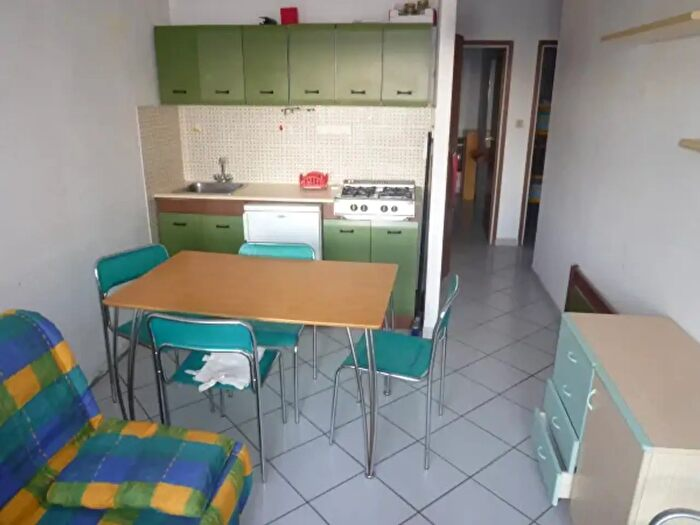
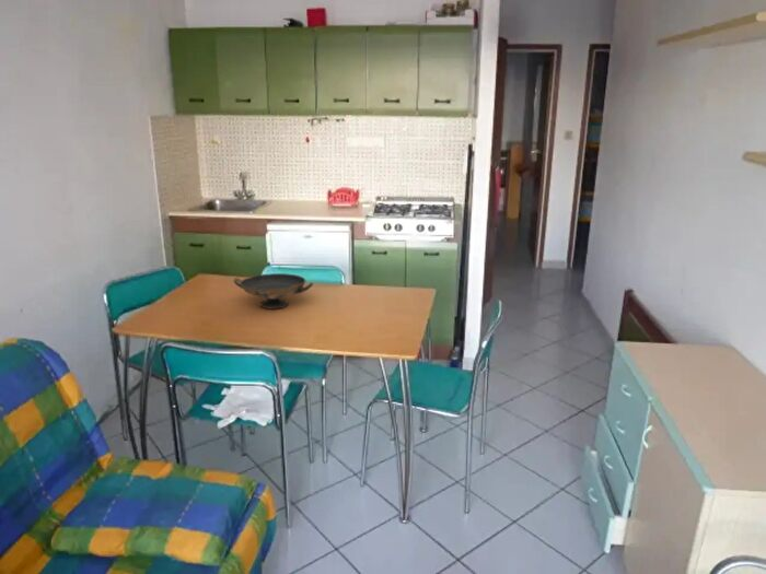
+ decorative bowl [233,272,314,311]
